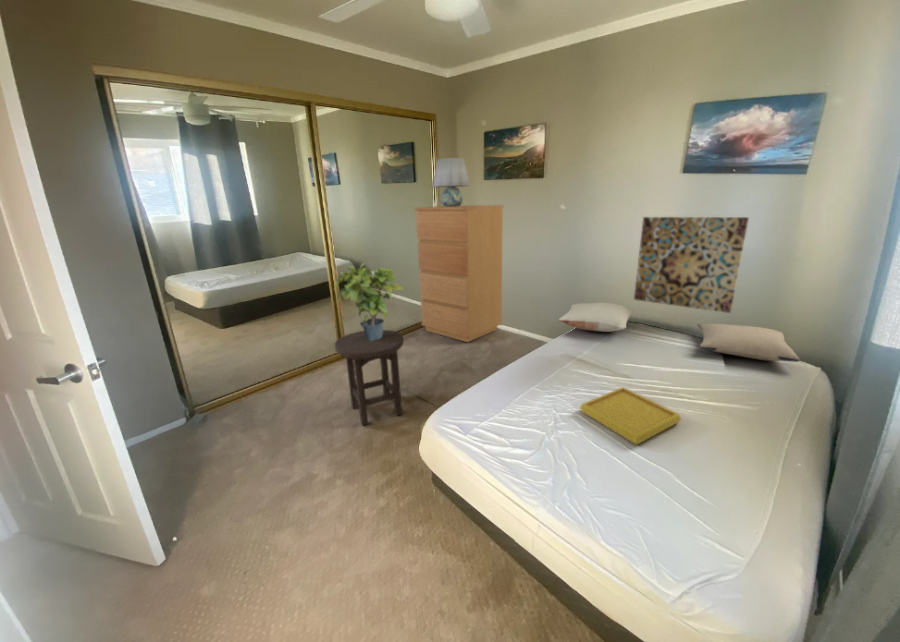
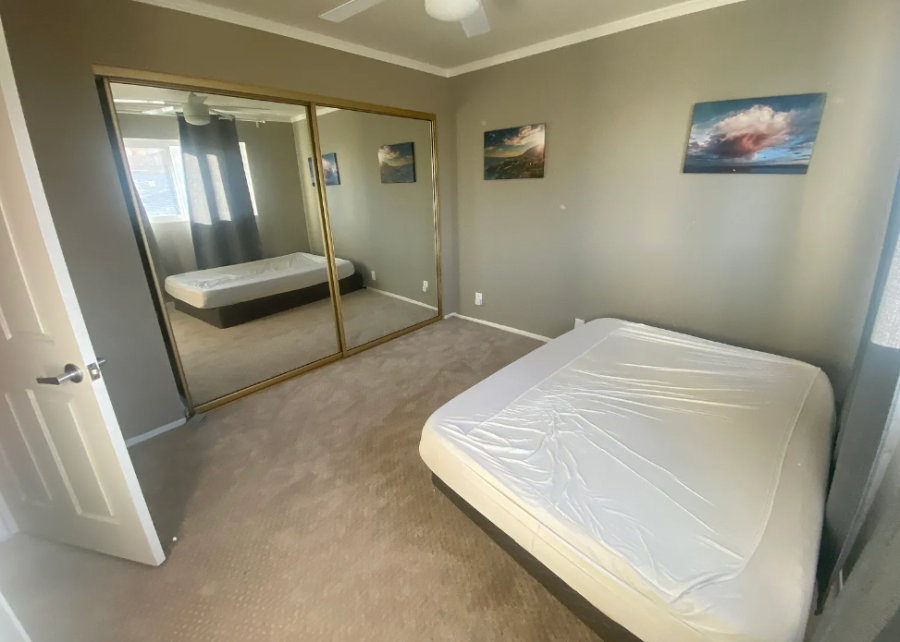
- dresser [414,204,504,343]
- potted plant [333,261,405,341]
- wall art [633,216,750,314]
- pillow [557,301,635,333]
- table lamp [432,157,471,207]
- stool [334,329,405,427]
- pillow [696,323,801,363]
- serving tray [579,386,682,446]
